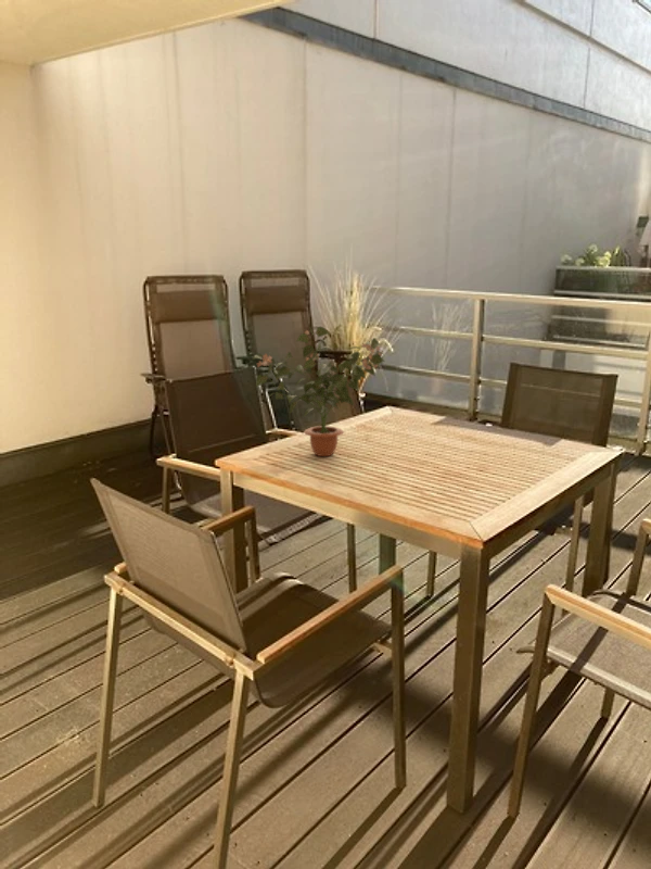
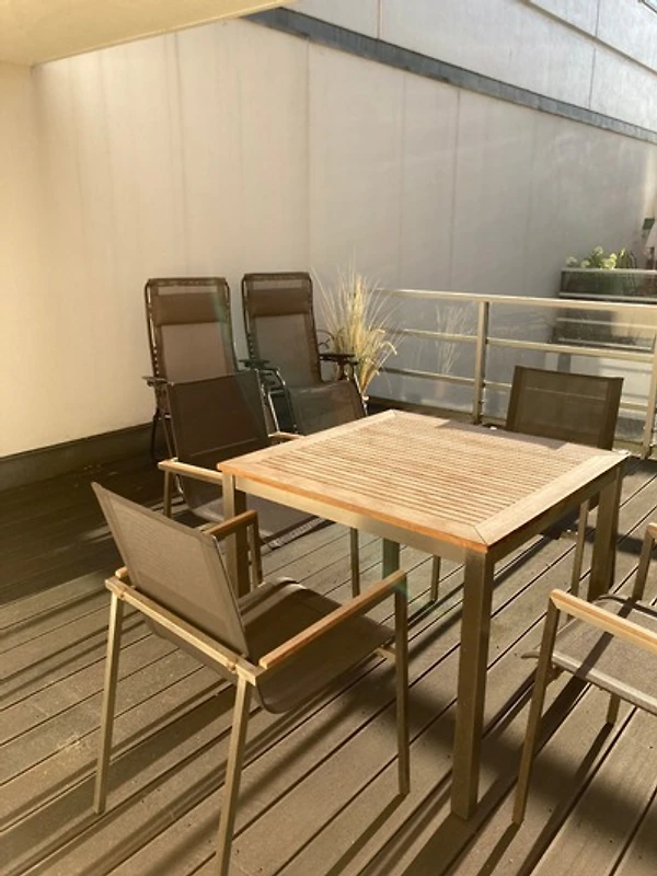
- potted plant [252,325,386,457]
